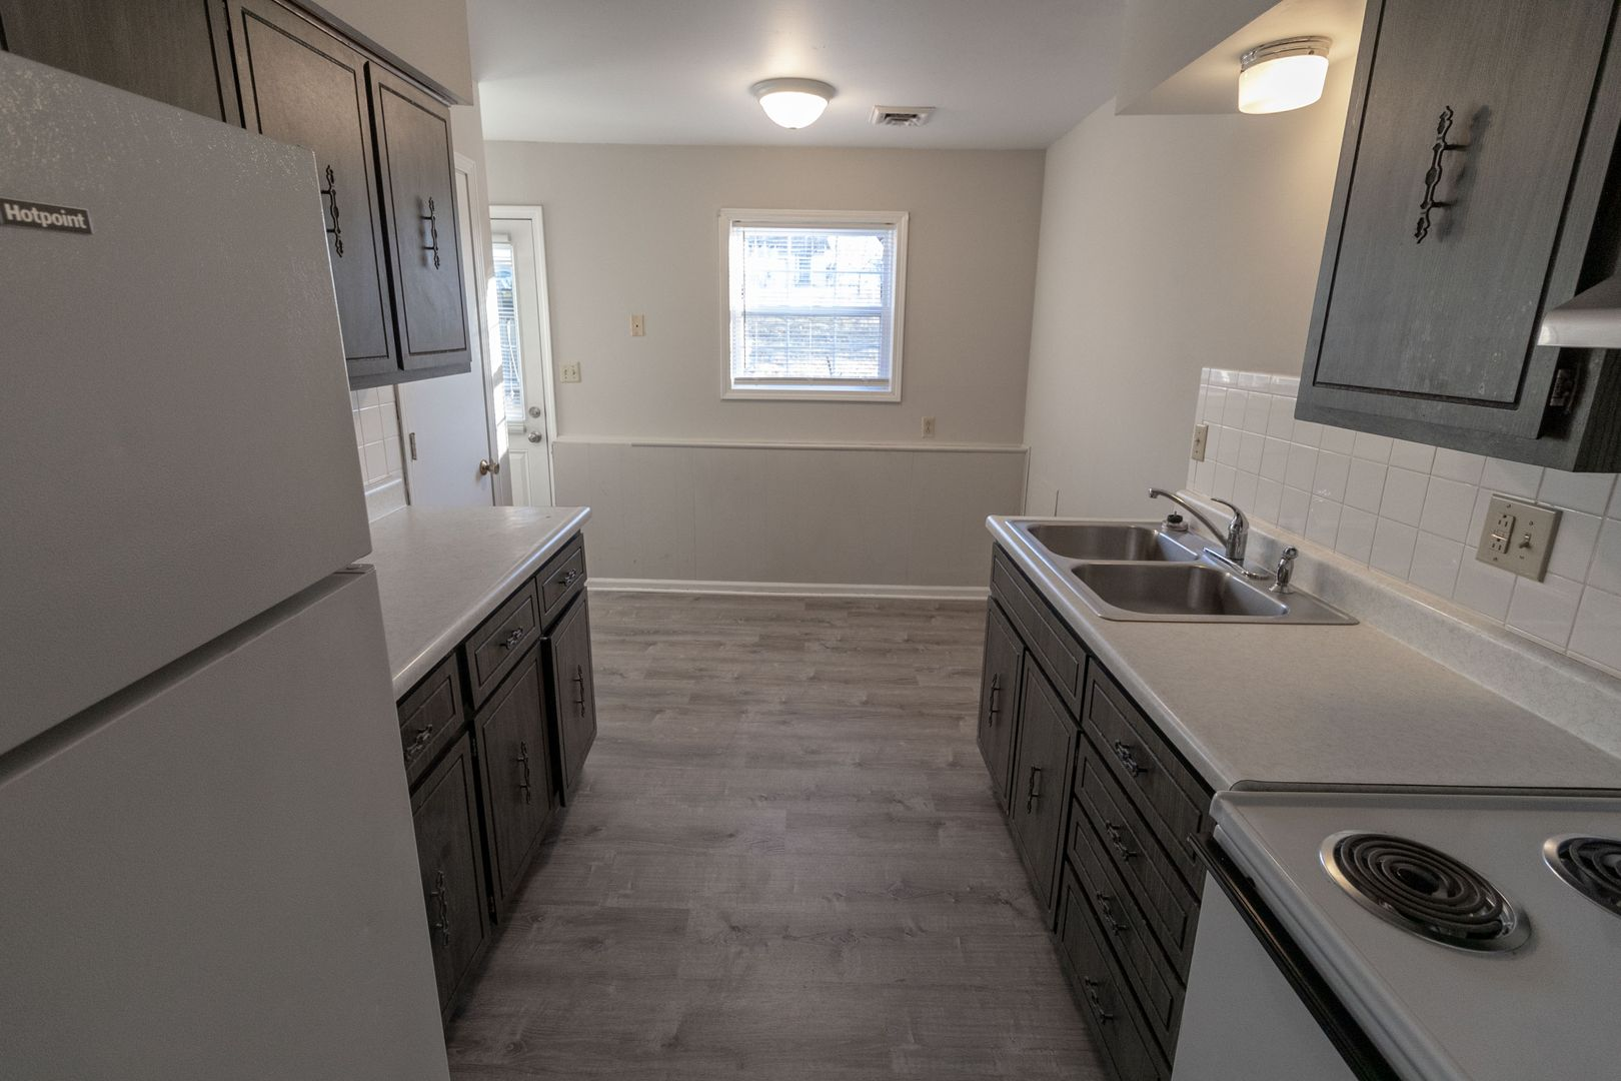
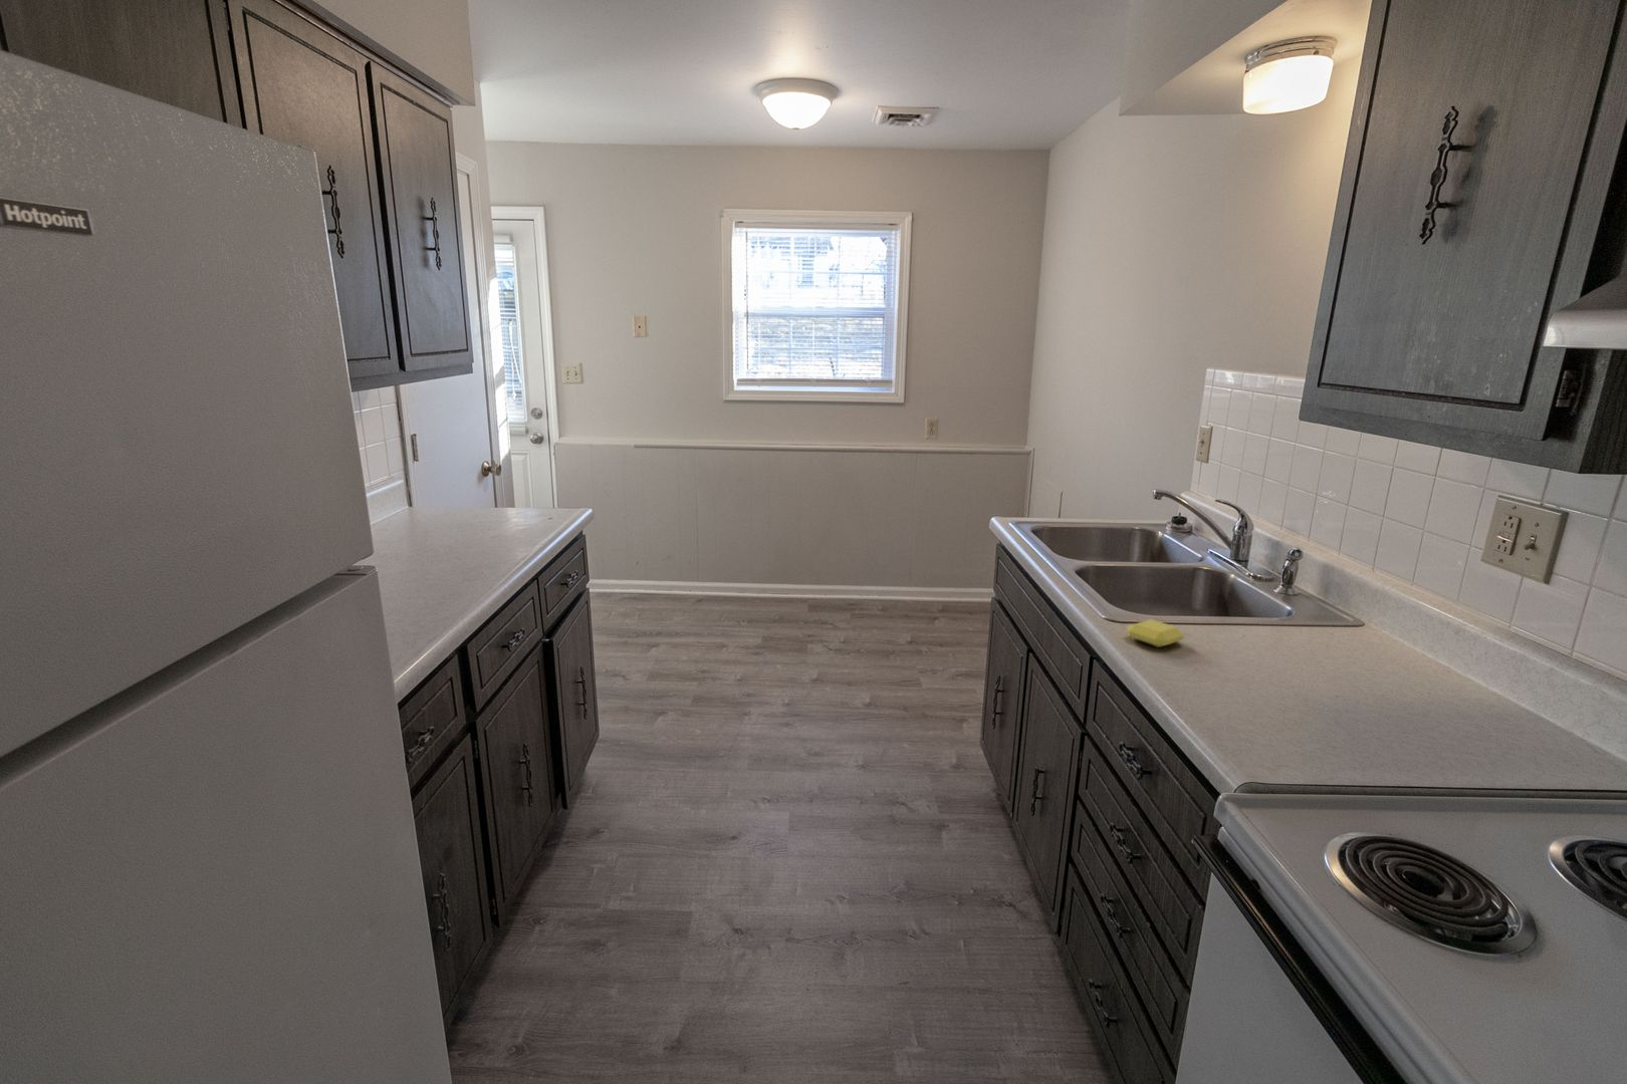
+ soap bar [1126,618,1185,648]
